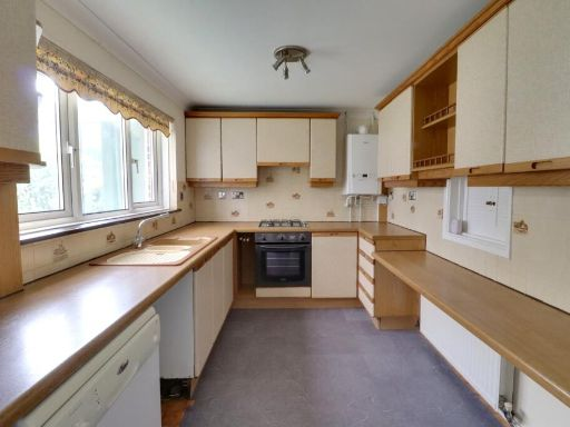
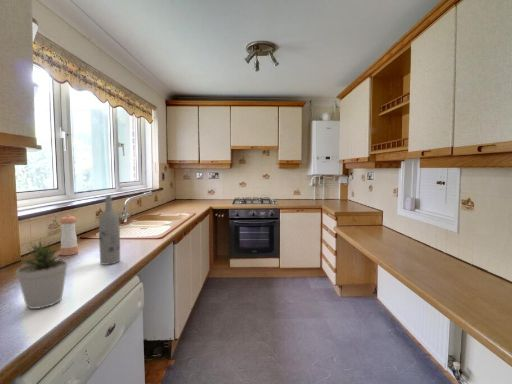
+ pepper shaker [58,214,79,256]
+ potted plant [15,236,69,310]
+ wine bottle [98,194,121,266]
